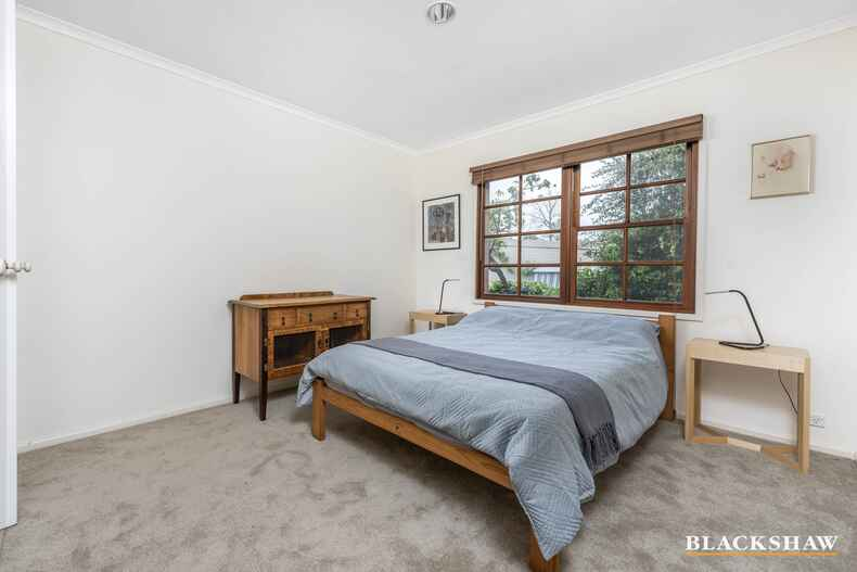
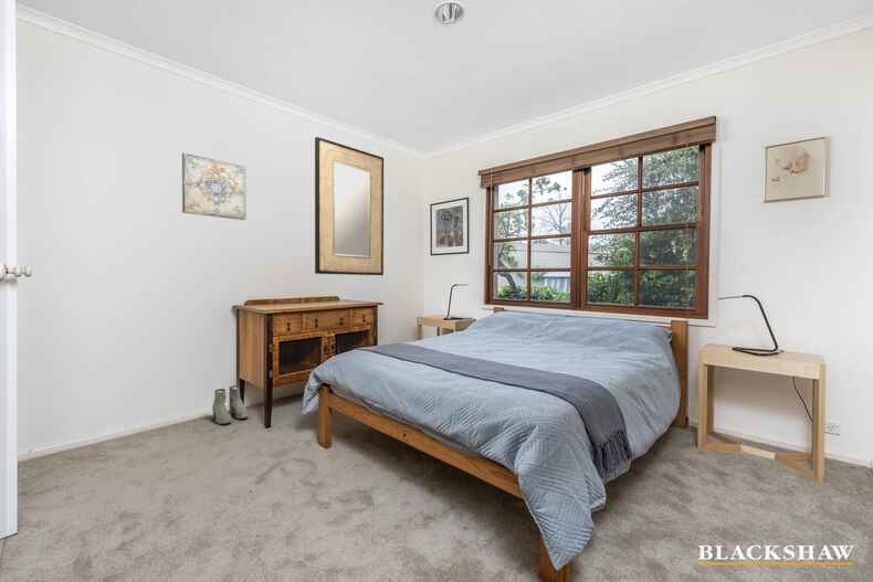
+ wall art [181,151,246,221]
+ boots [211,384,249,425]
+ home mirror [314,136,385,276]
